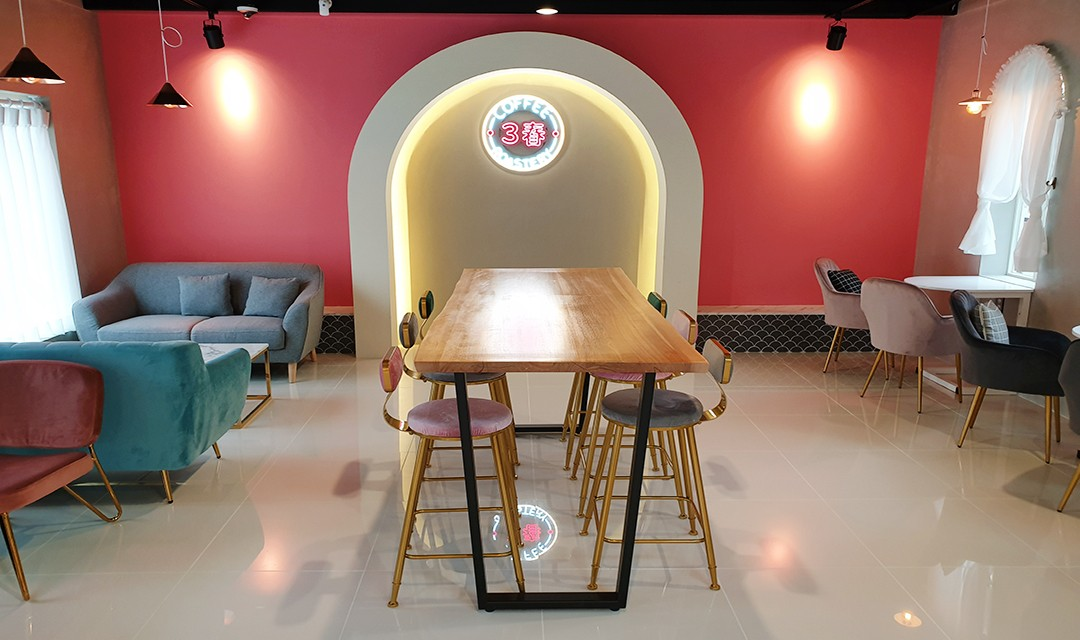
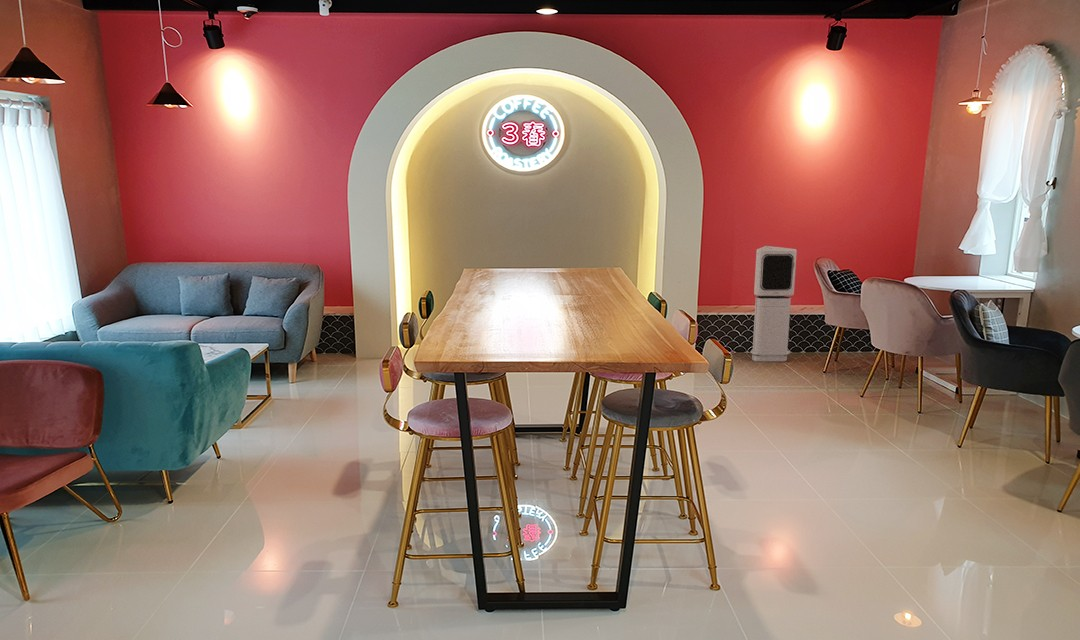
+ air purifier [750,245,798,362]
